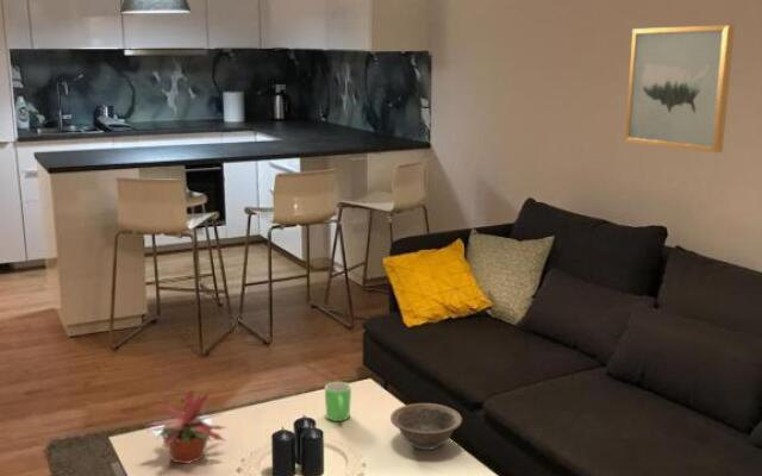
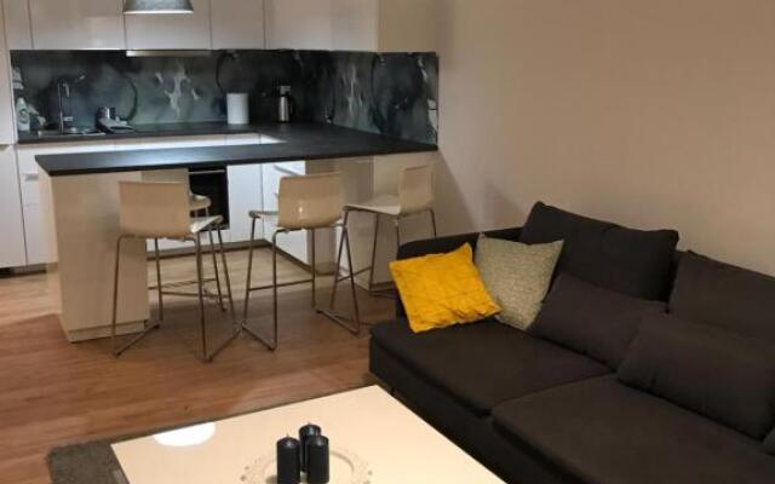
- potted plant [146,388,230,464]
- mug [324,381,352,422]
- decorative bowl [389,402,463,451]
- wall art [624,24,736,154]
